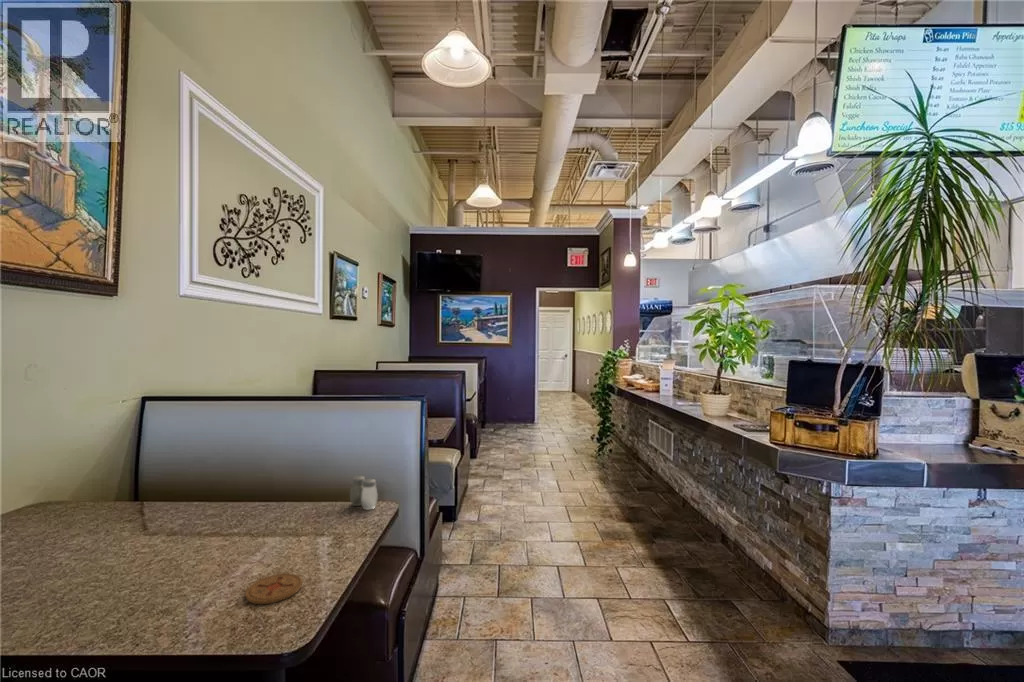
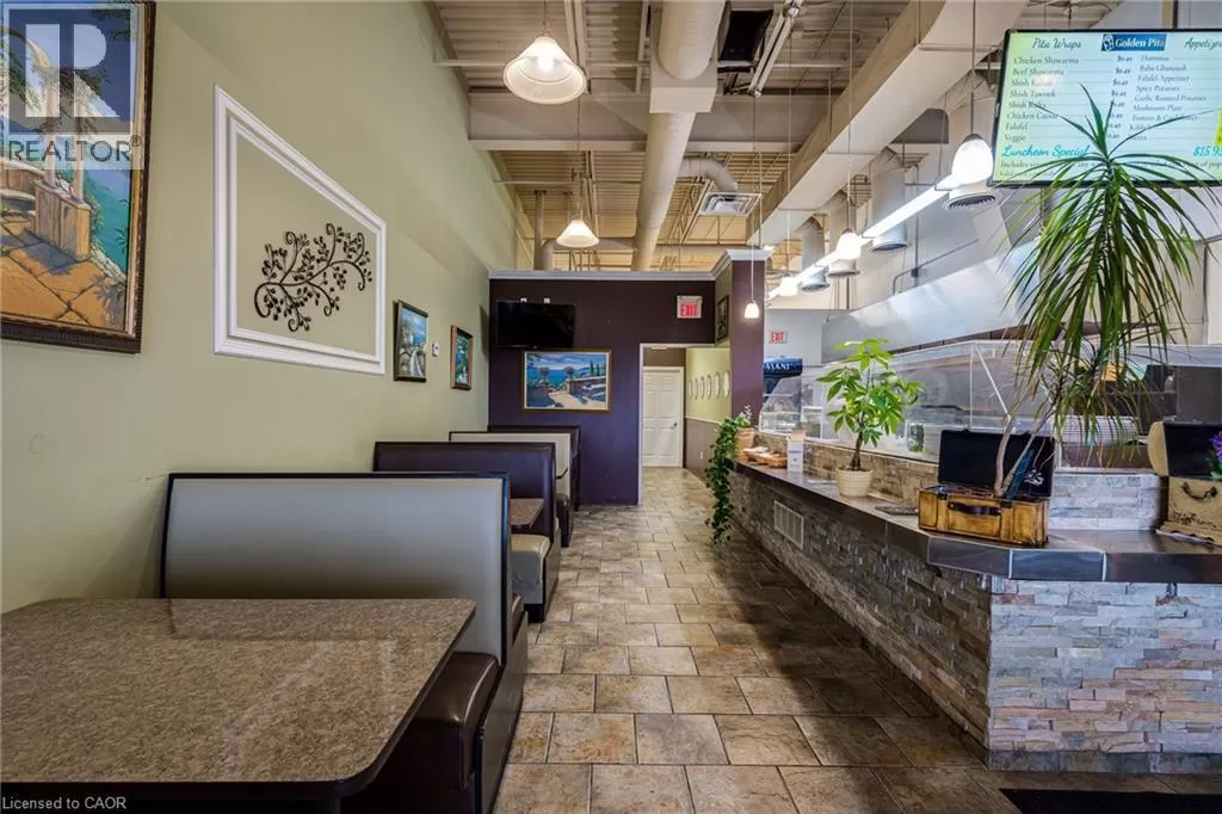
- coaster [244,572,303,605]
- salt and pepper shaker [349,475,379,510]
